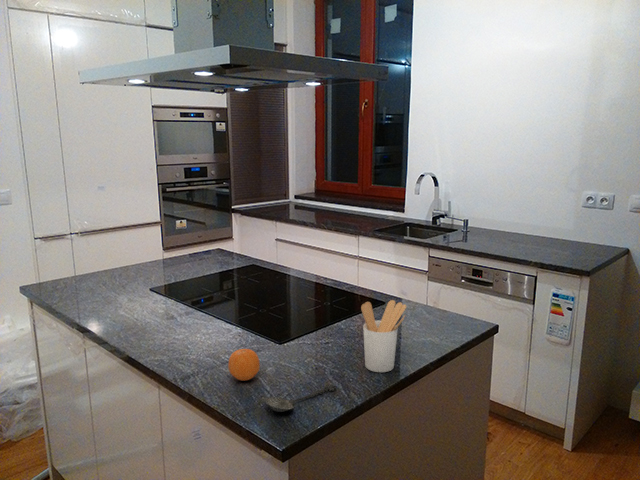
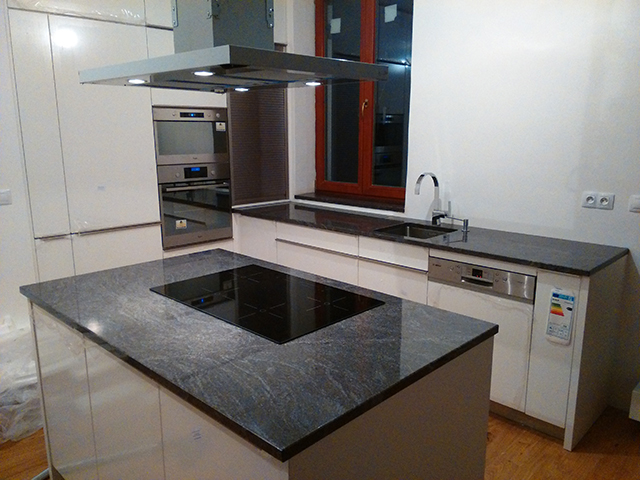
- utensil holder [360,299,407,373]
- fruit [227,348,261,382]
- spoon [263,384,337,413]
